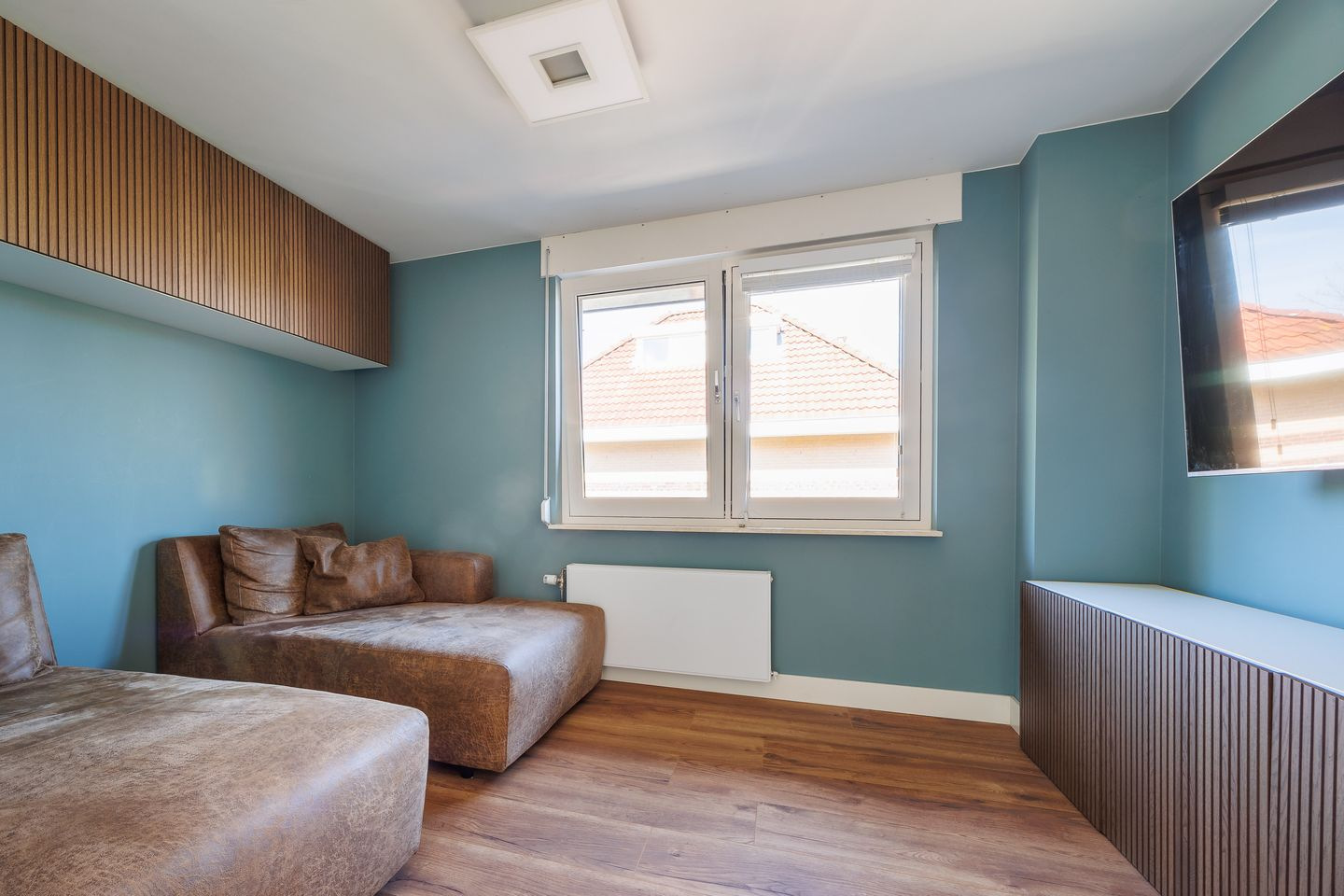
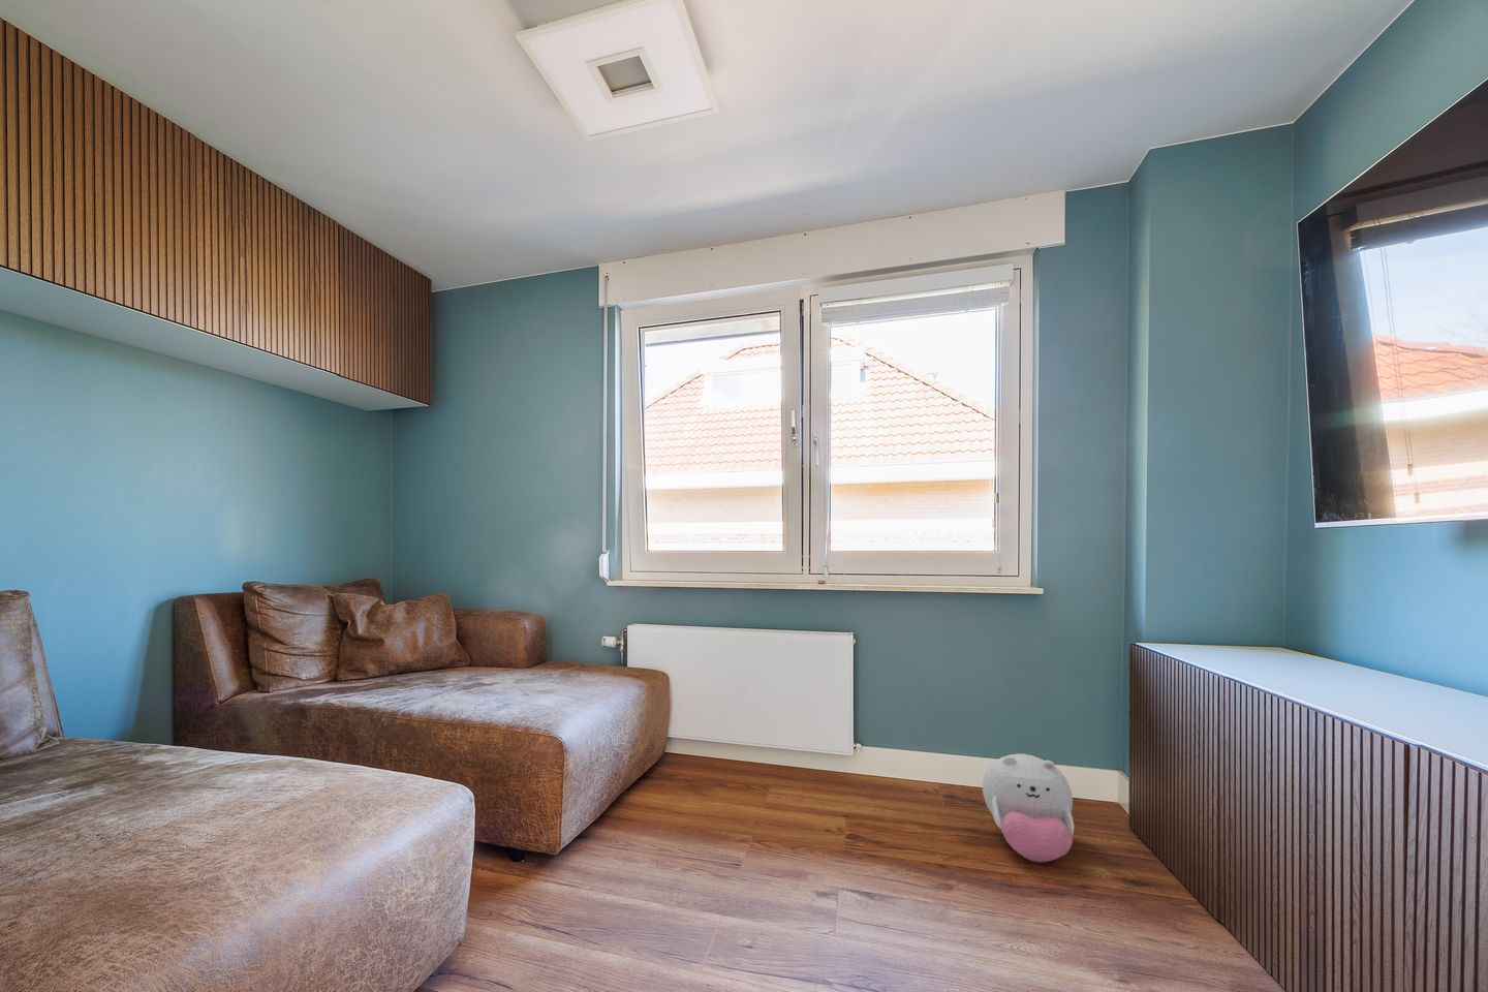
+ plush toy [982,753,1076,864]
